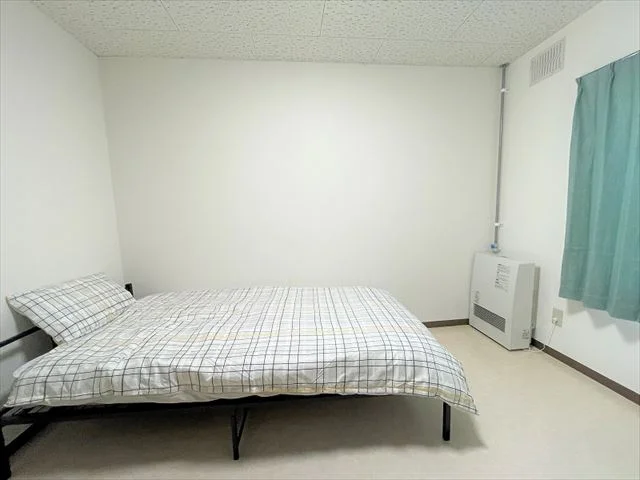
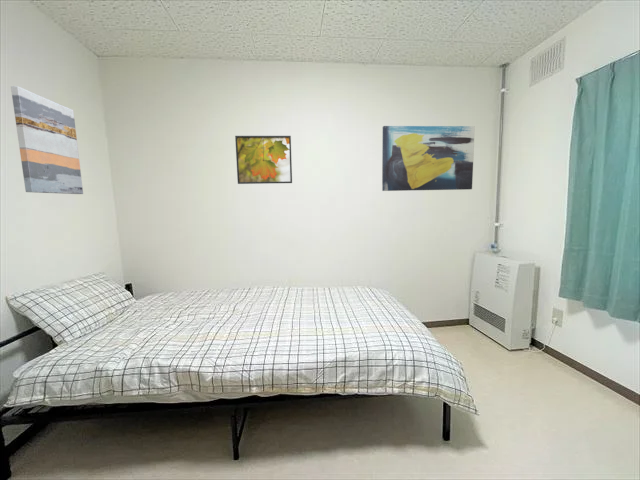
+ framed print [234,135,293,185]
+ wall art [10,85,84,195]
+ wall art [381,125,476,192]
